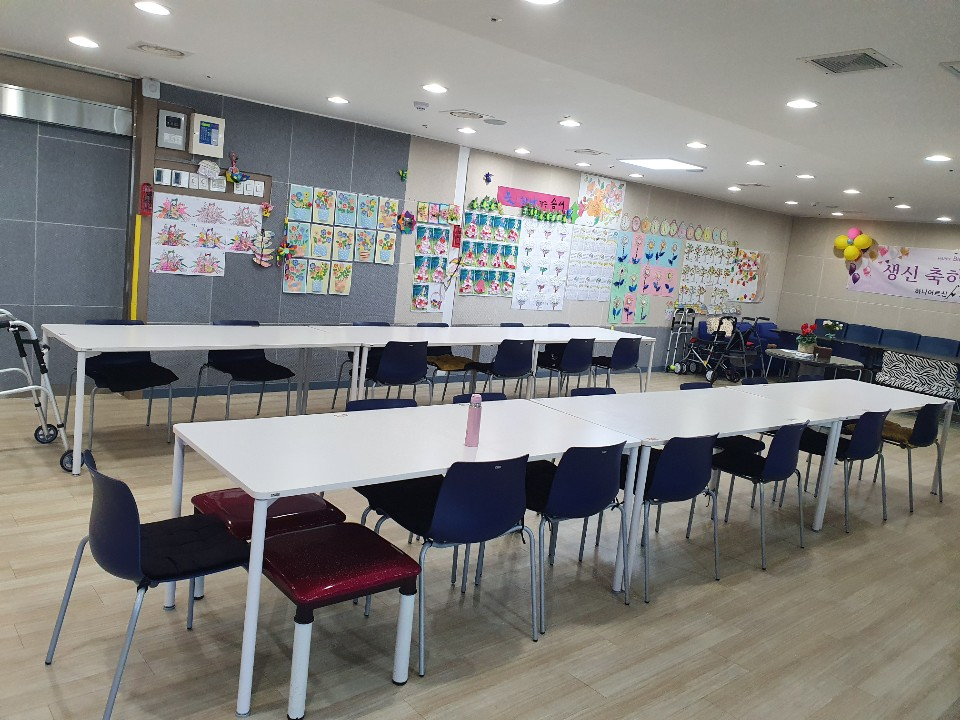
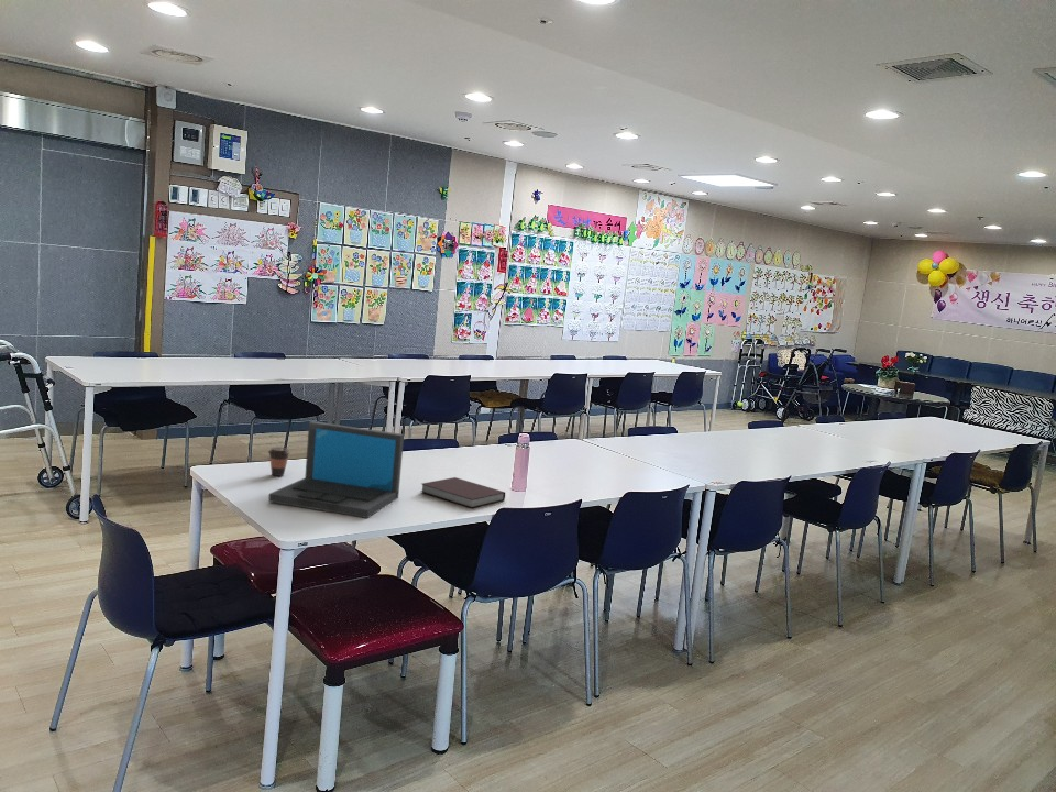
+ coffee cup [267,447,292,477]
+ laptop [267,420,405,519]
+ notebook [420,476,506,509]
